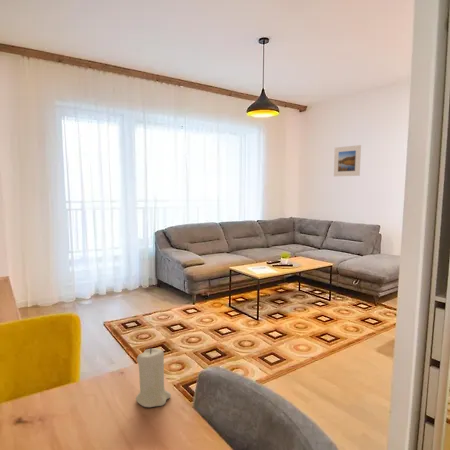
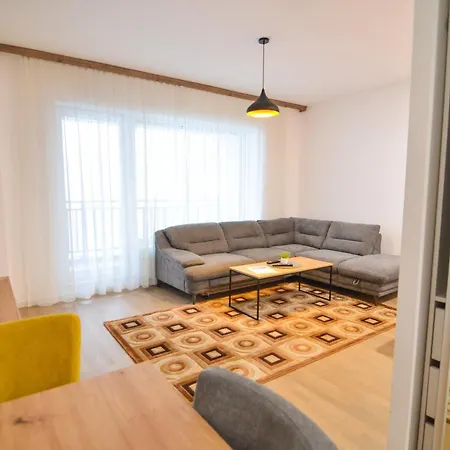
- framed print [333,144,362,177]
- candle [135,347,172,408]
